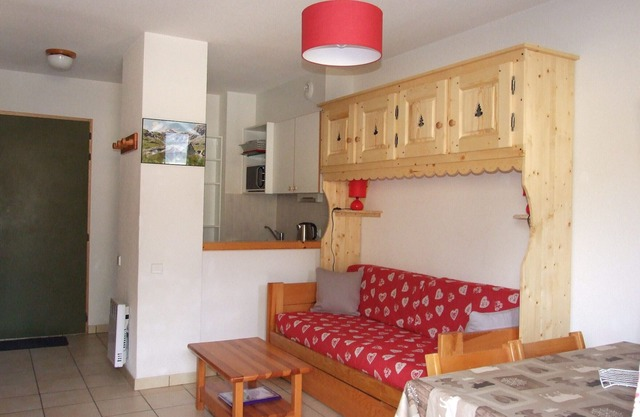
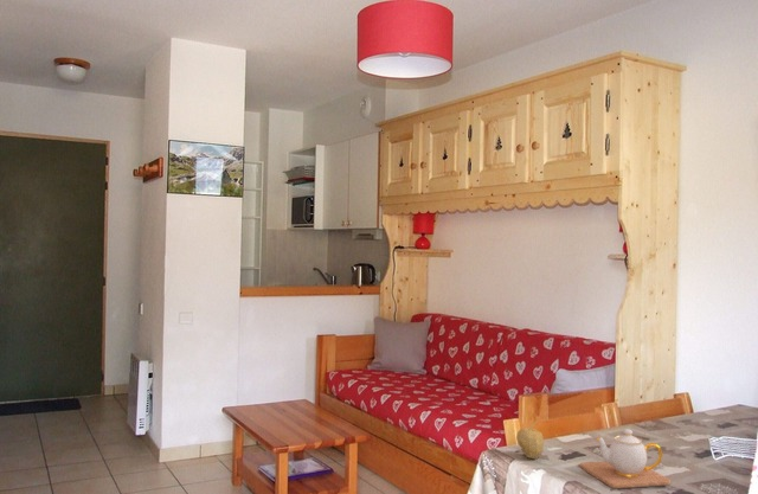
+ teapot [578,428,672,489]
+ fruit [515,421,545,460]
